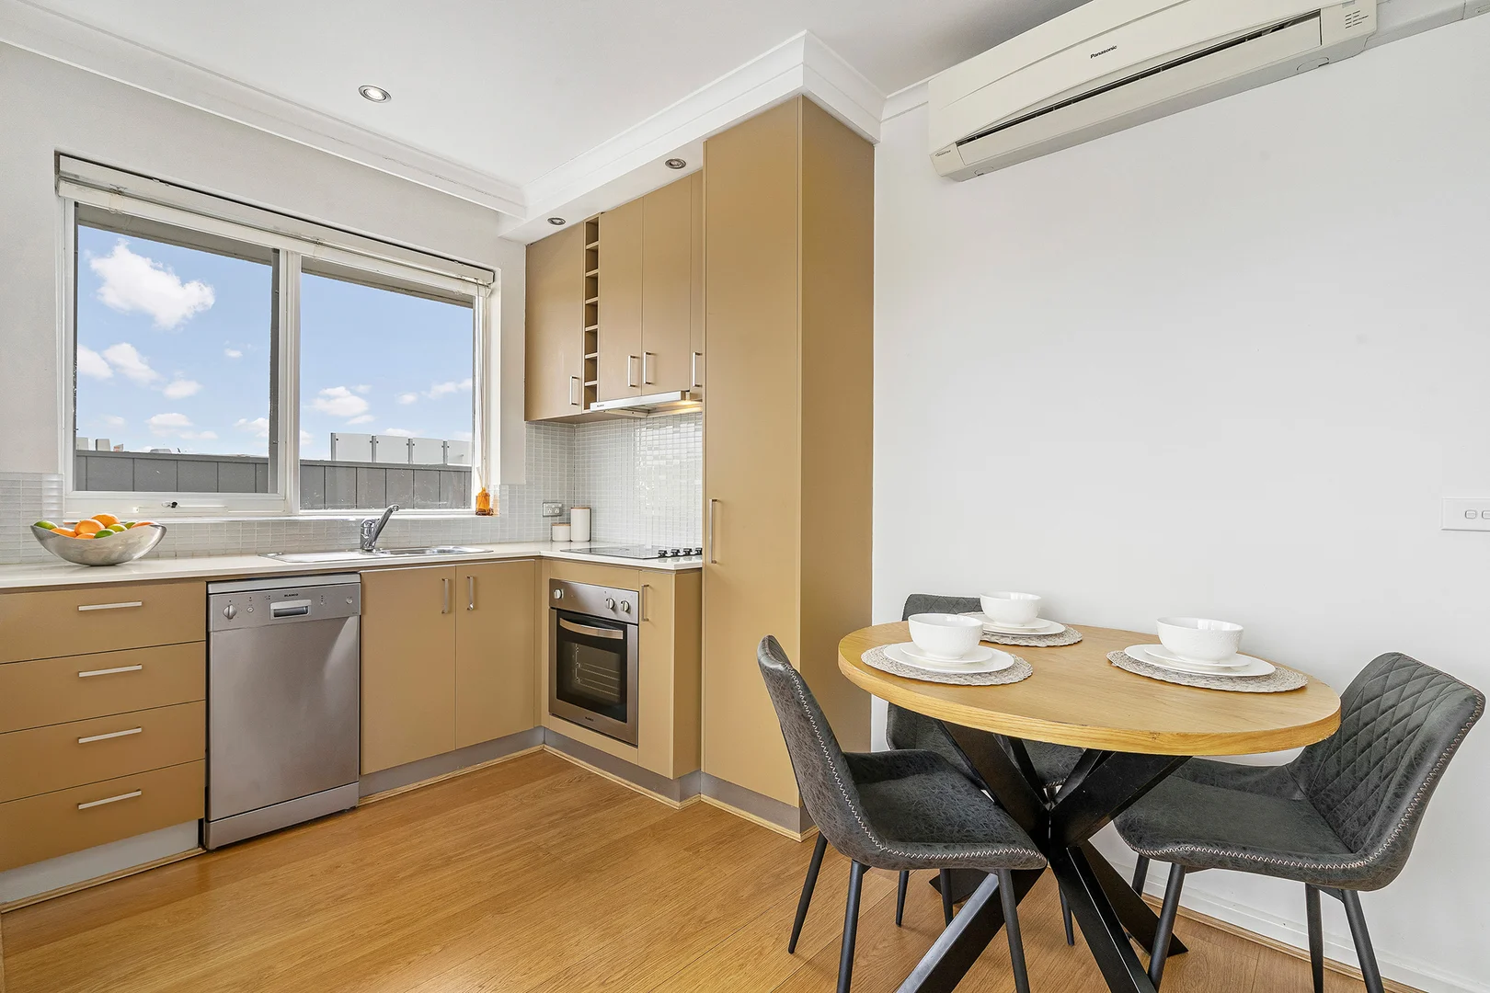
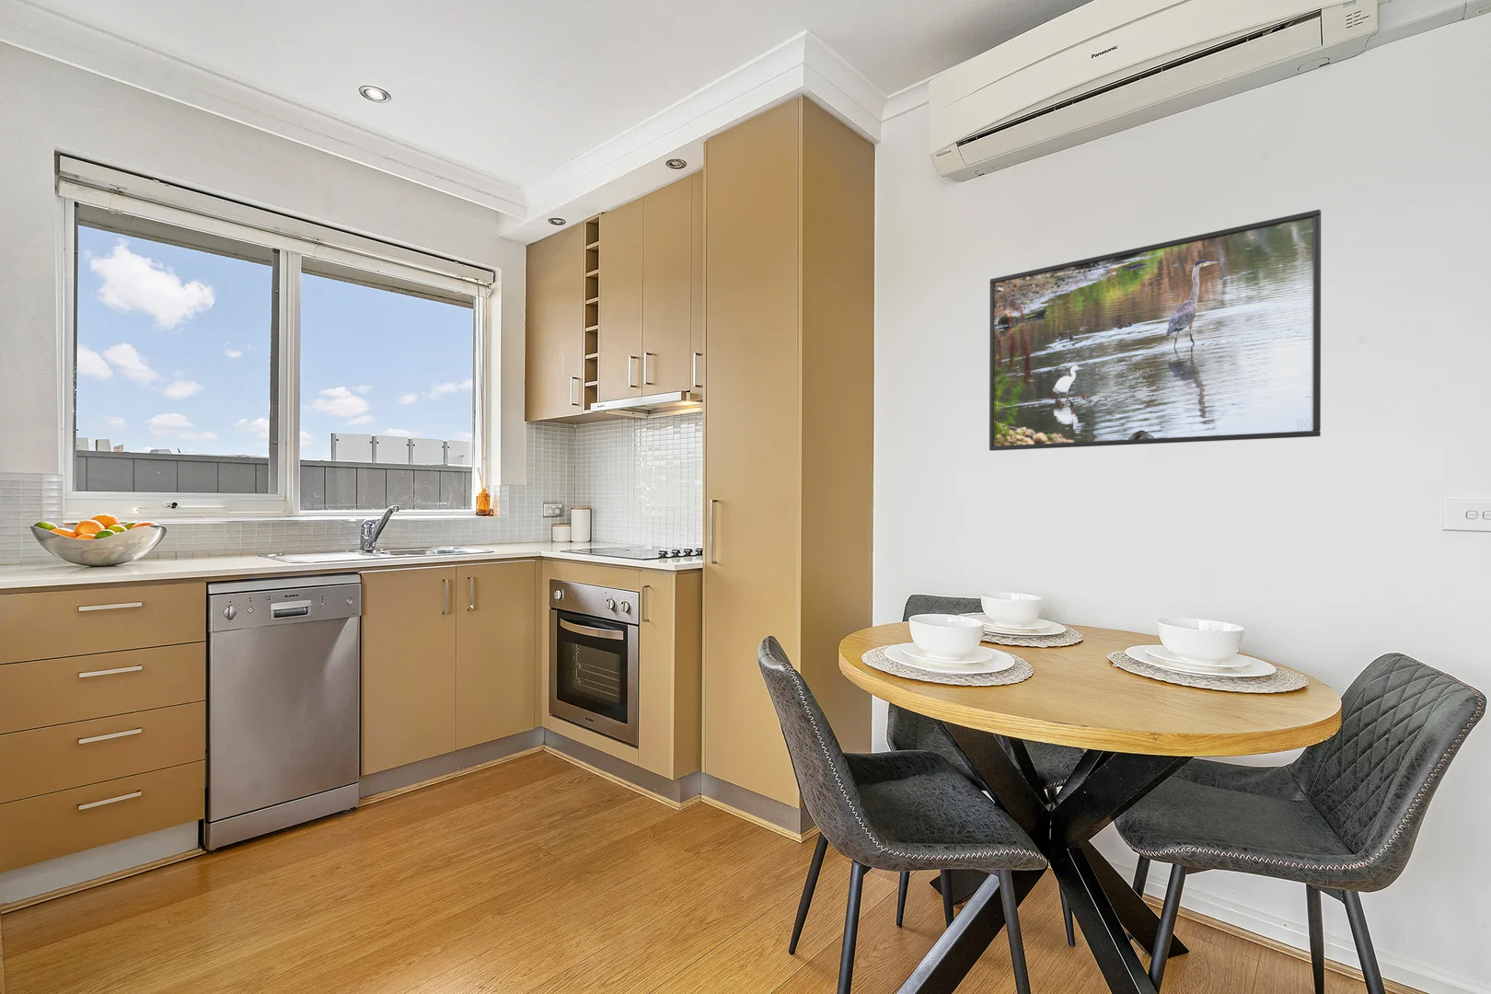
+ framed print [988,209,1321,452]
